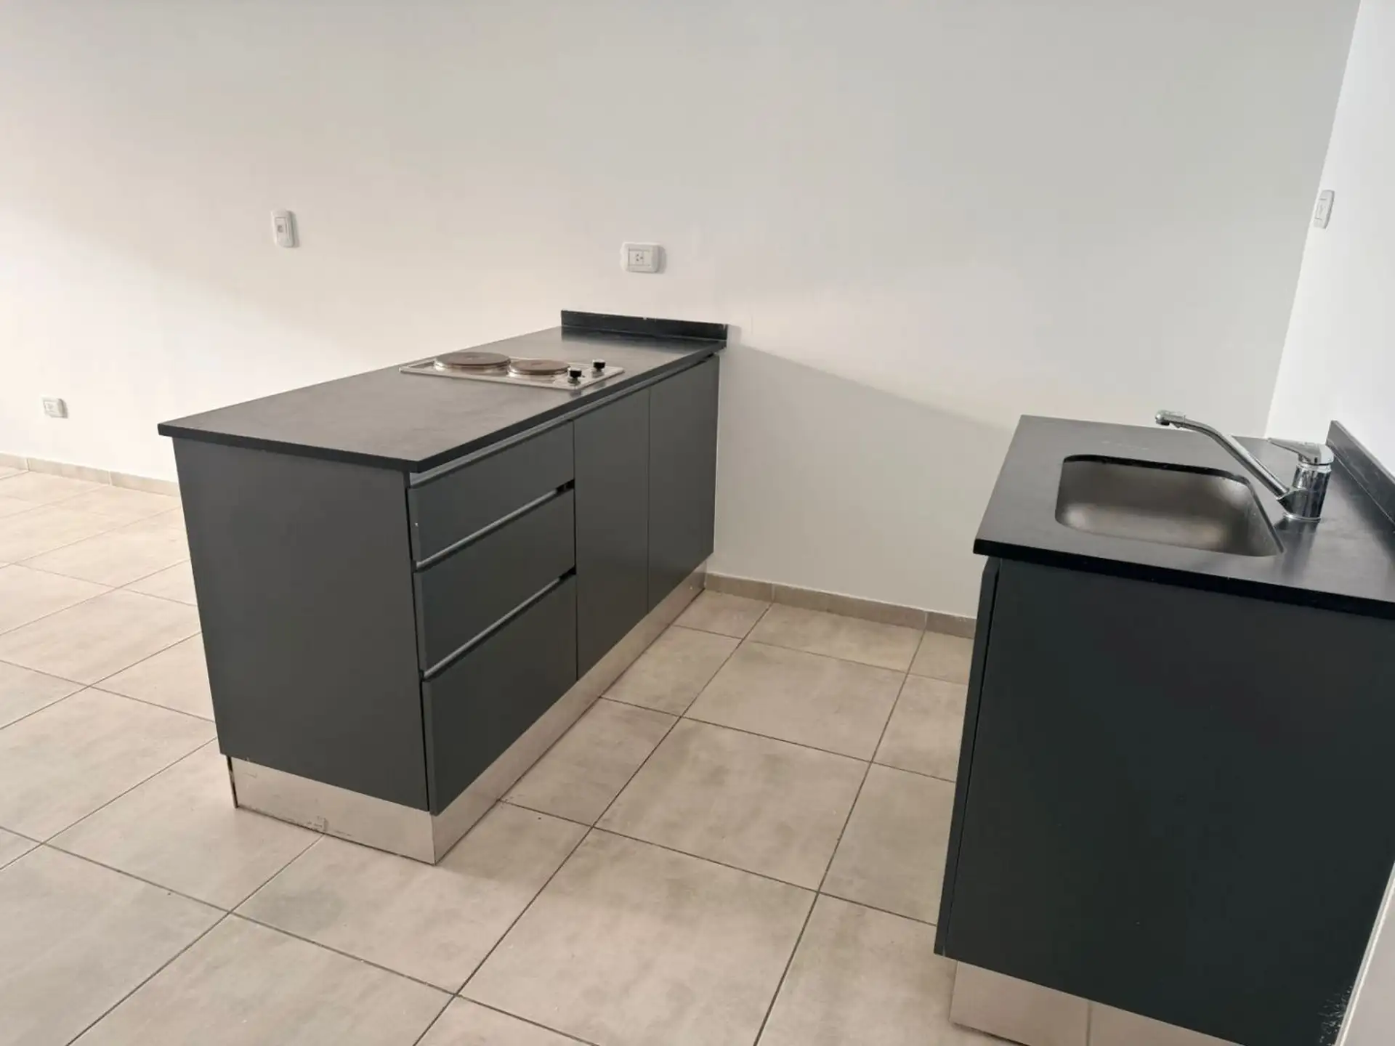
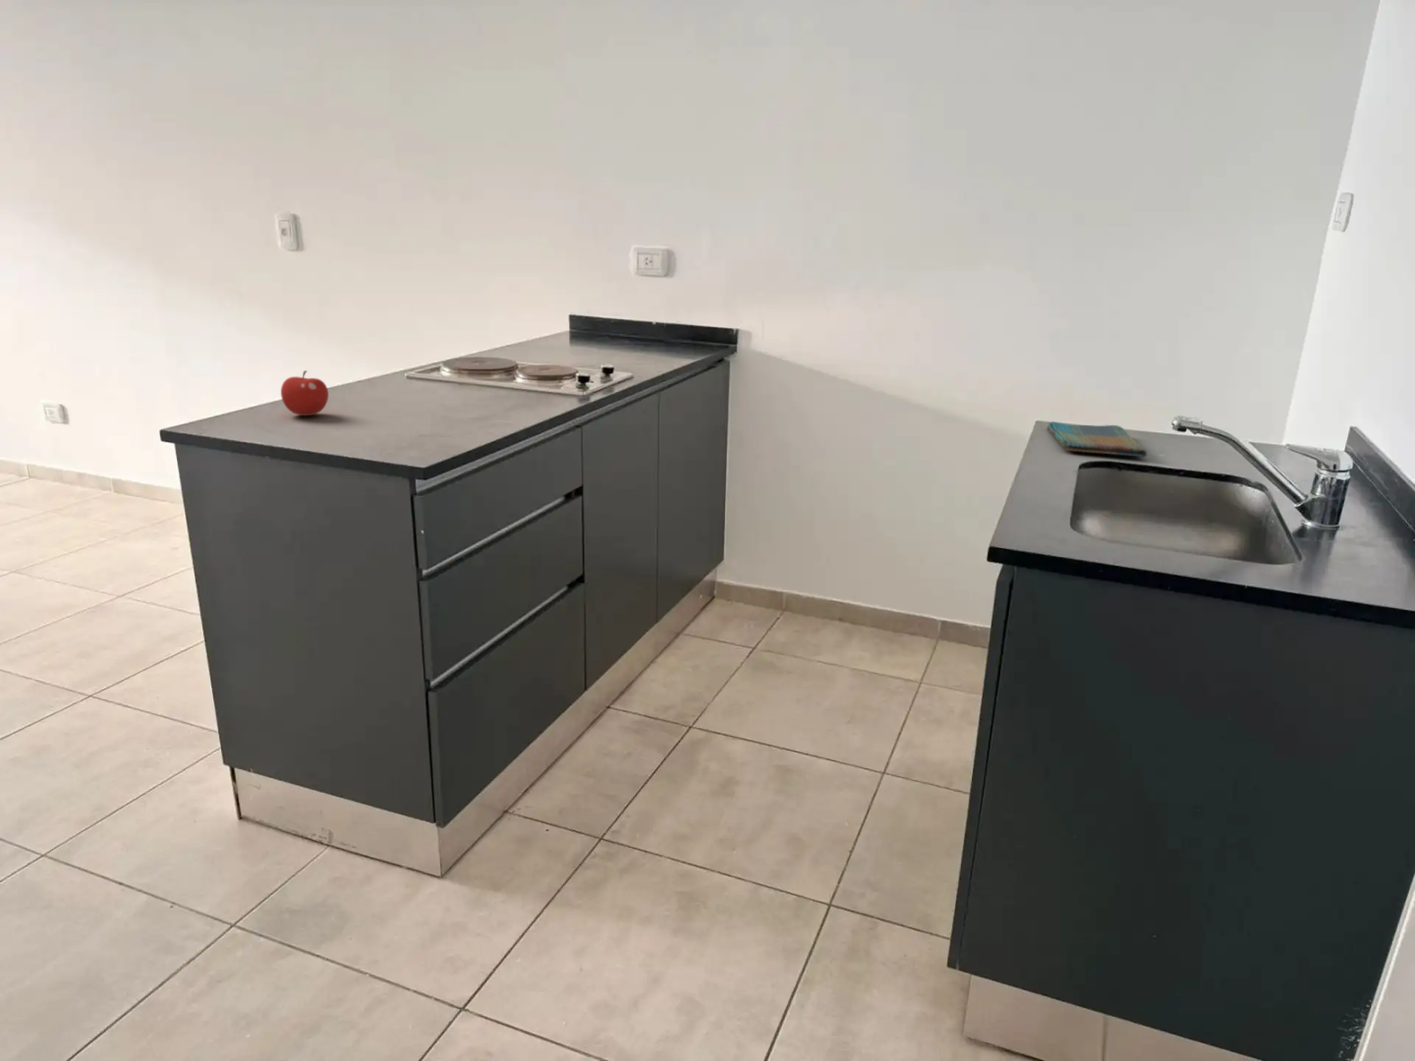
+ dish towel [1046,420,1148,458]
+ fruit [280,370,330,417]
